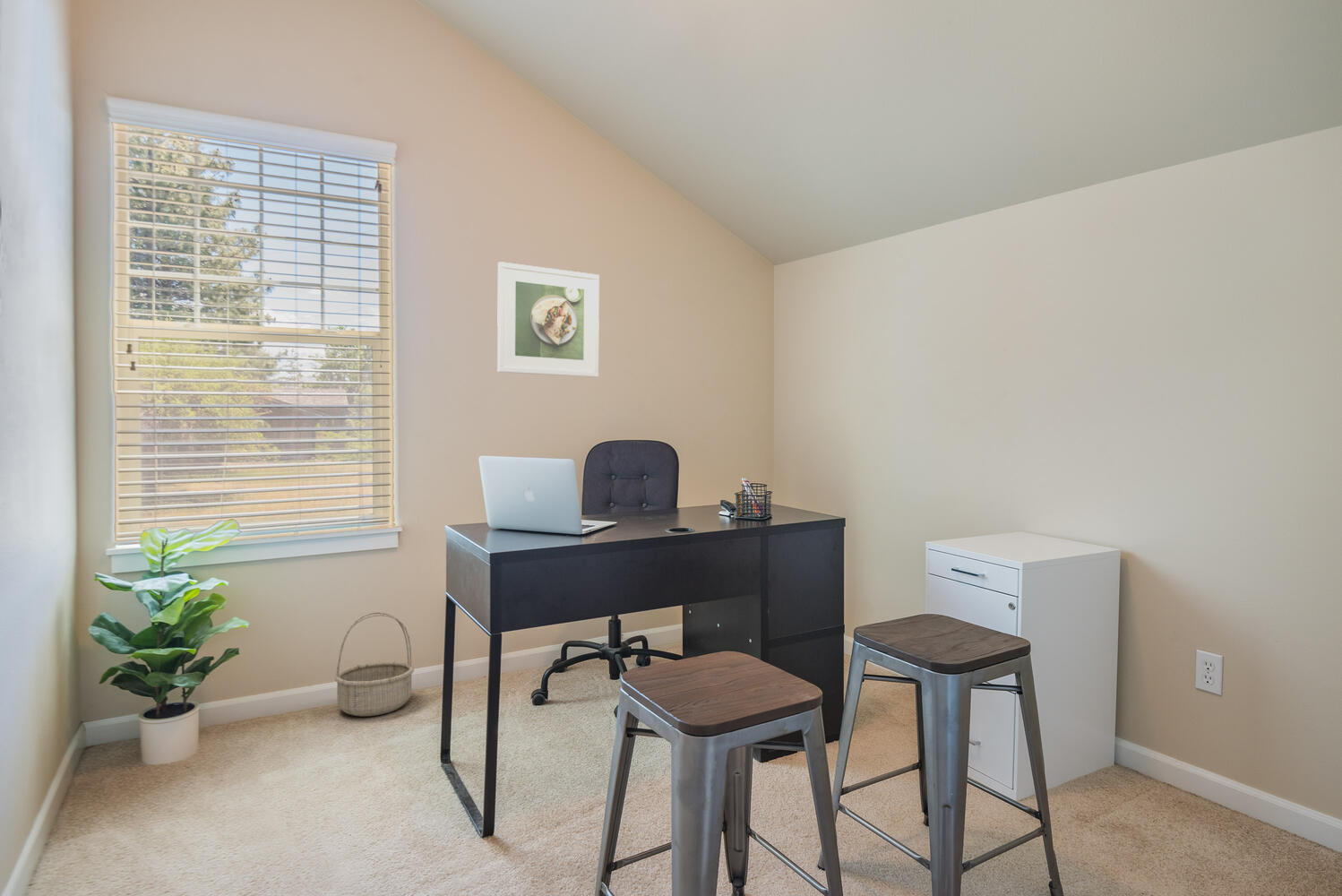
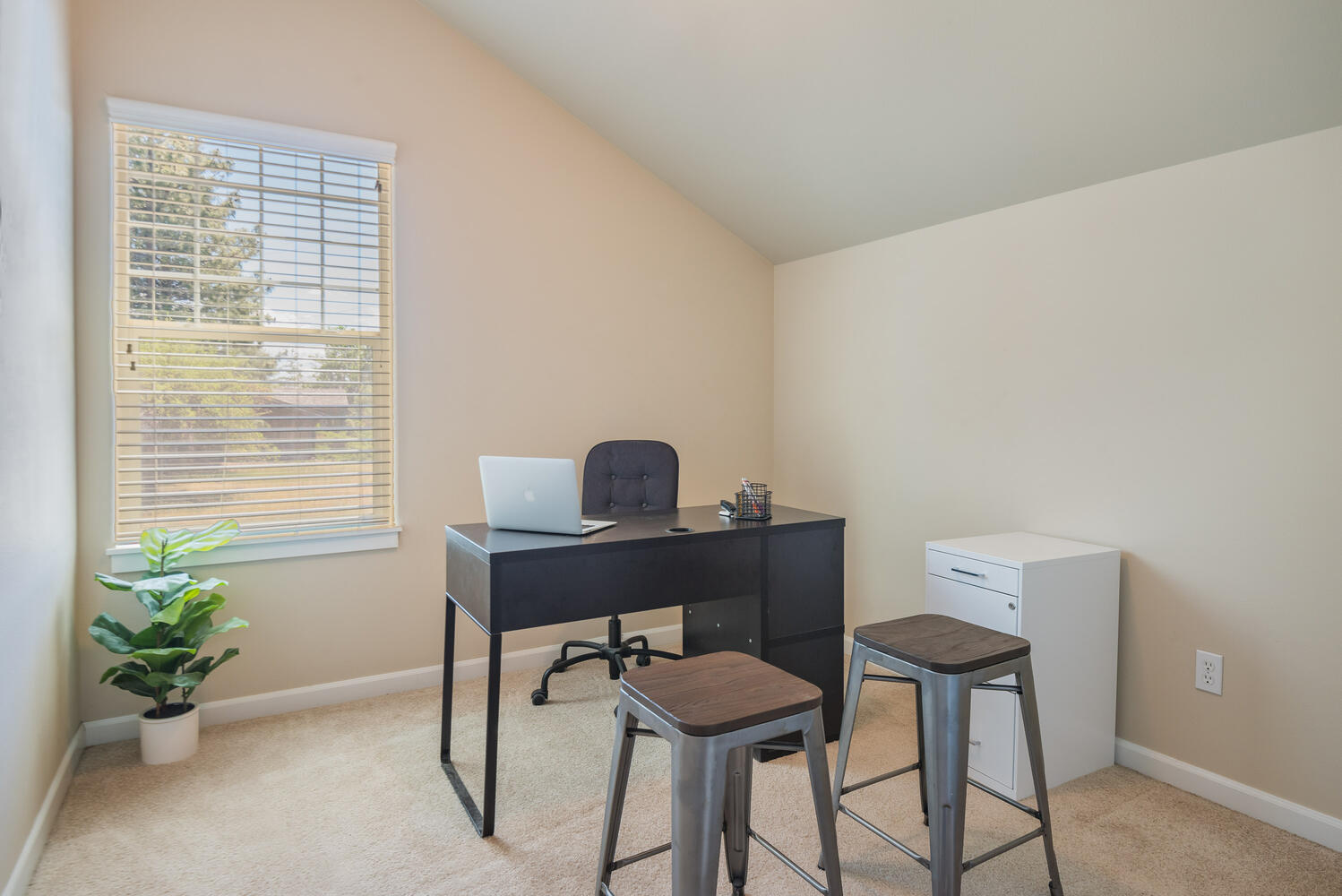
- basket [334,611,415,717]
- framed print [496,261,600,378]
